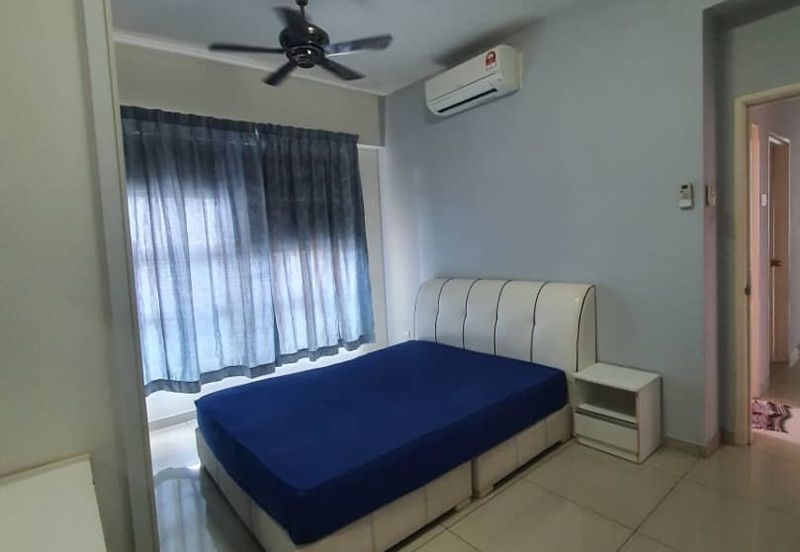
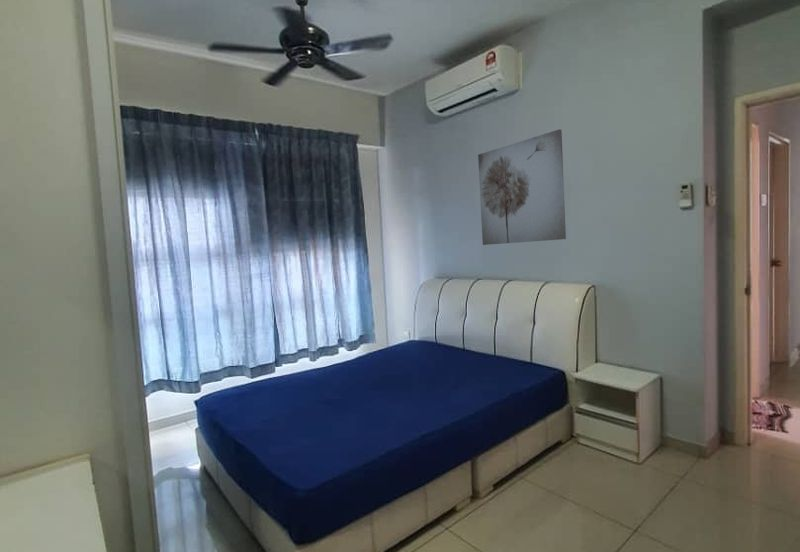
+ wall art [477,128,567,246]
